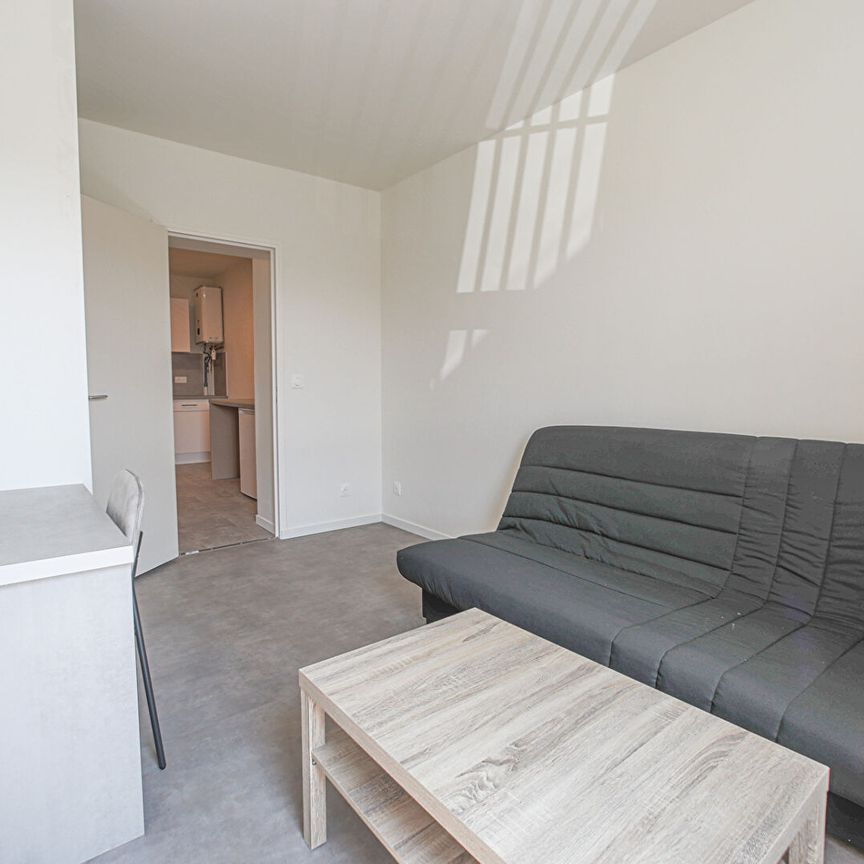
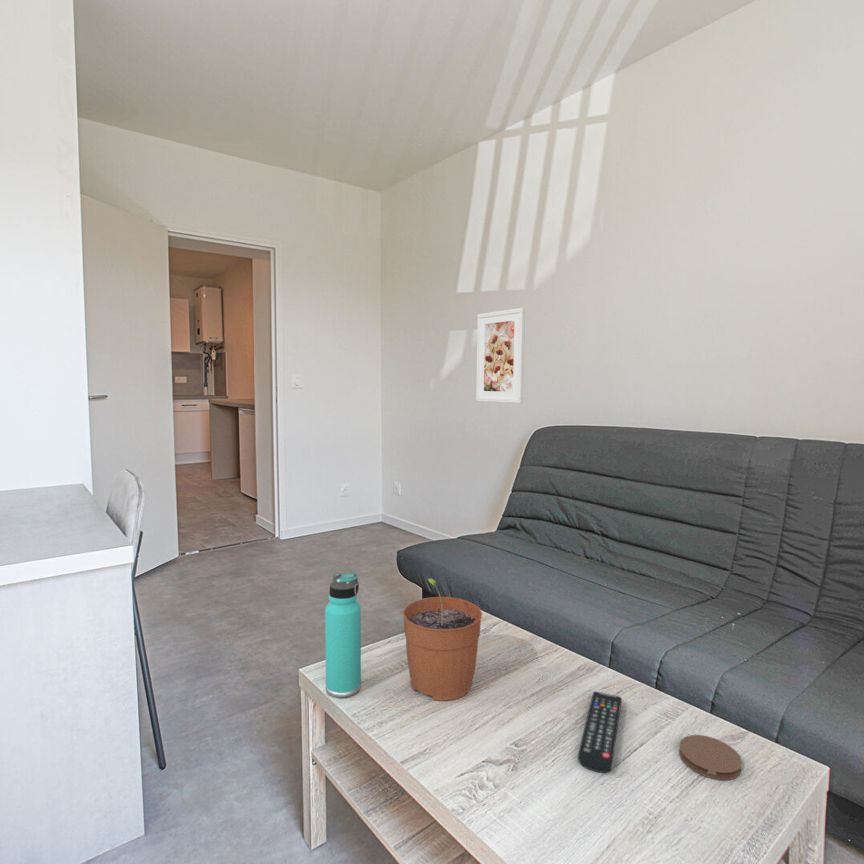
+ remote control [577,690,623,774]
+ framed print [475,307,526,404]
+ thermos bottle [324,572,362,698]
+ coaster [678,734,743,781]
+ plant pot [402,577,483,702]
